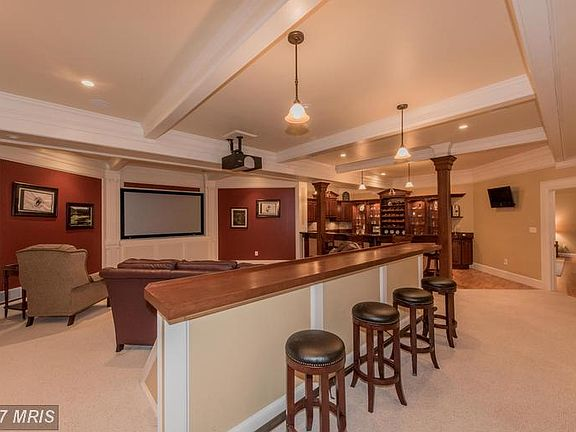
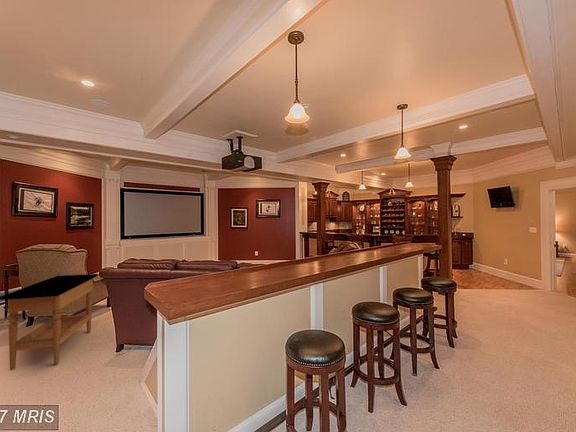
+ side table [0,273,99,371]
